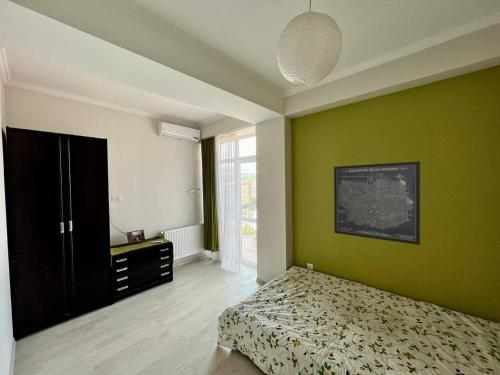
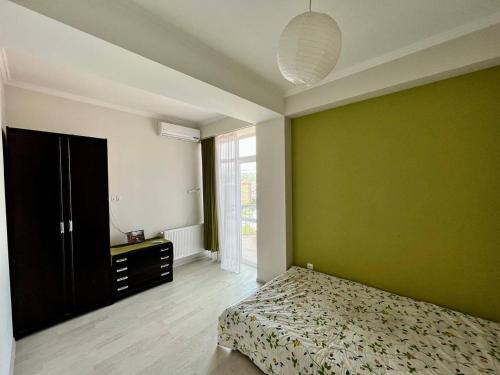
- wall art [333,160,421,246]
